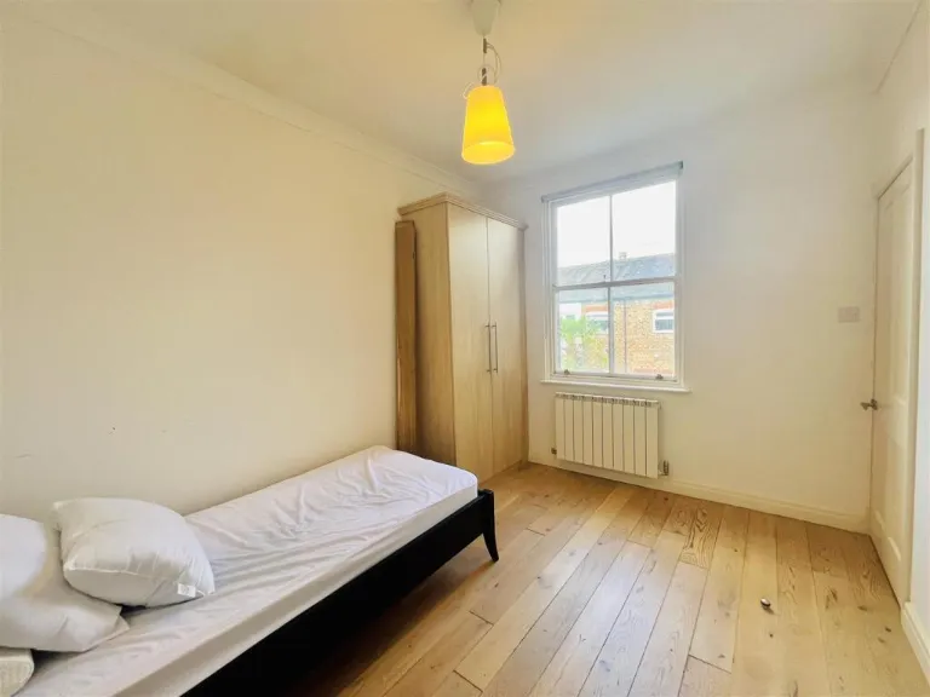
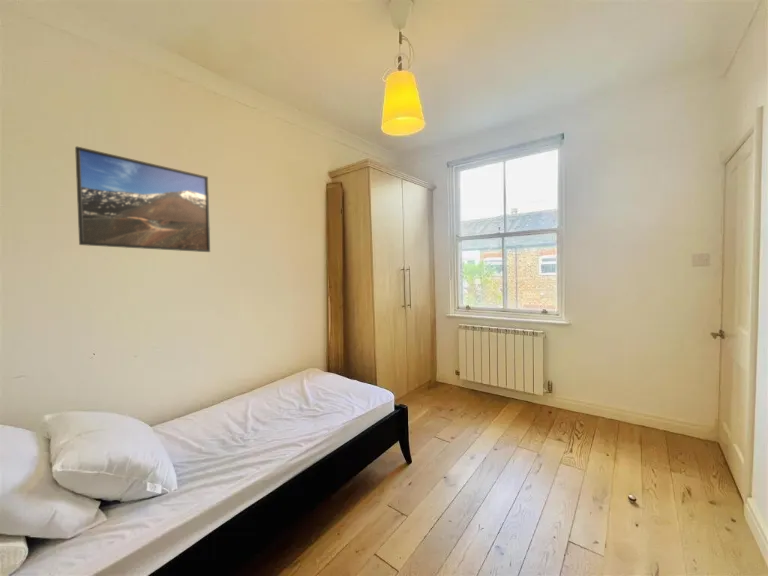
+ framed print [74,145,211,253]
